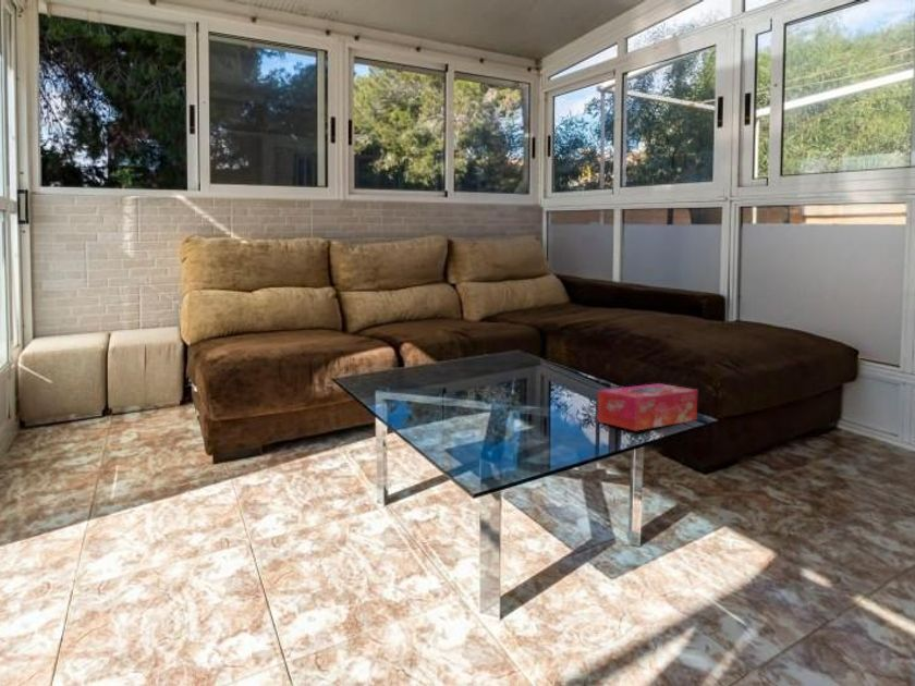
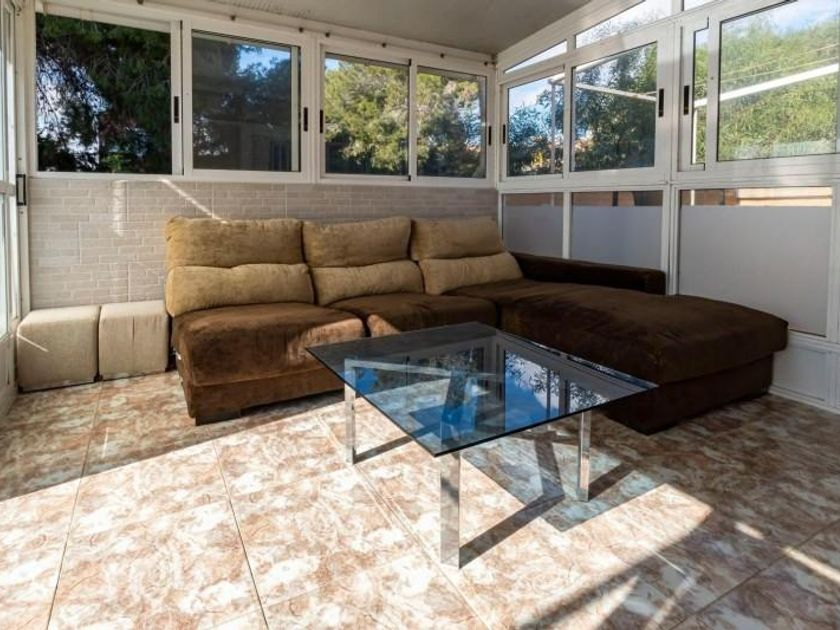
- tissue box [596,382,699,432]
